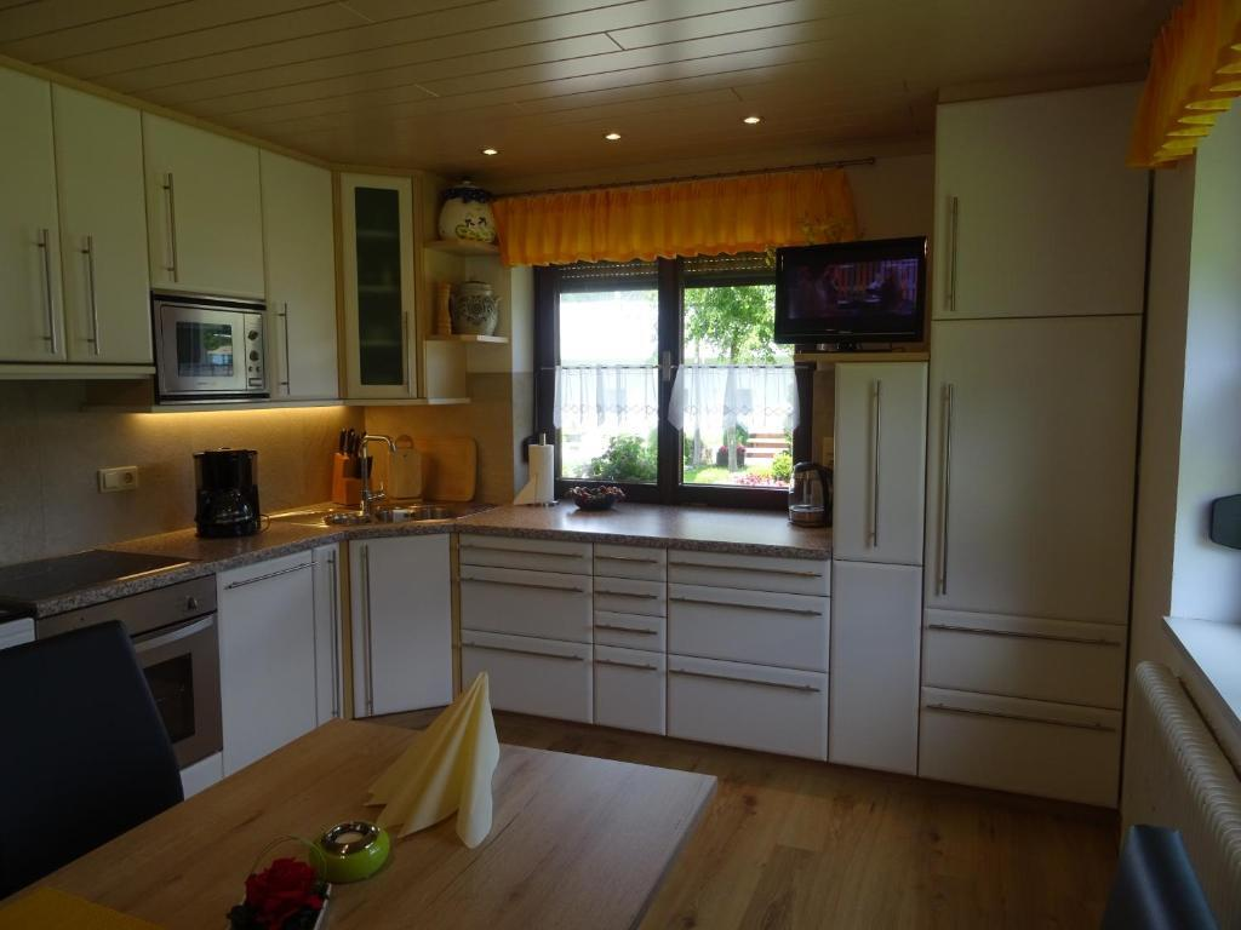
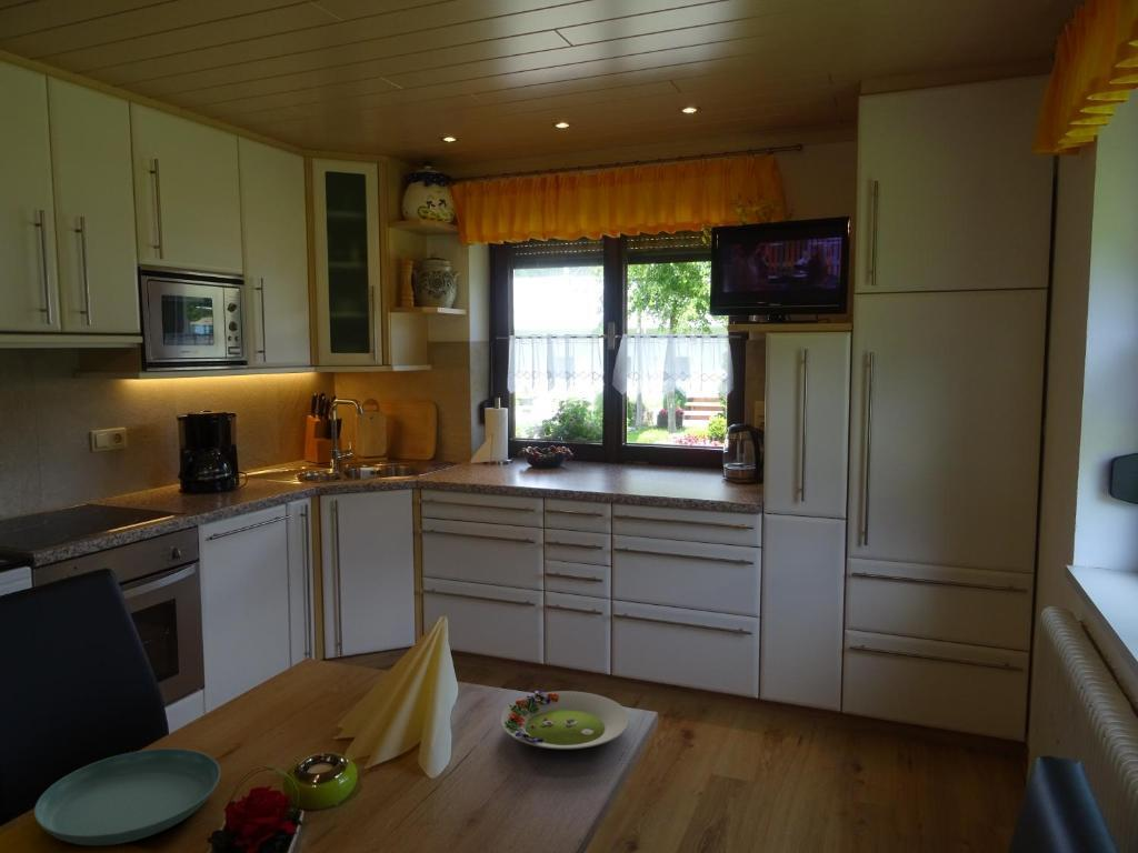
+ salad plate [500,690,630,751]
+ saucer [33,747,221,846]
